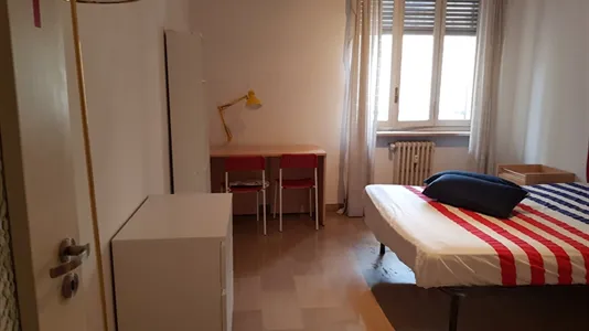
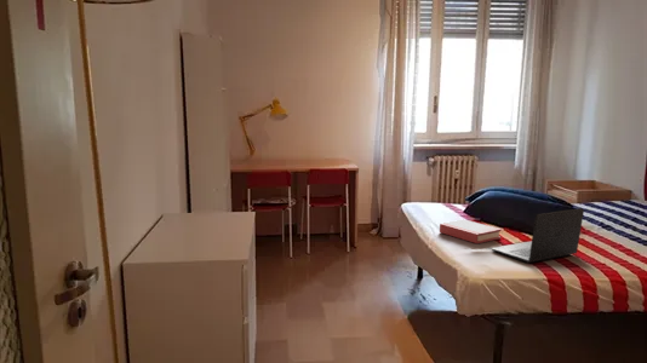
+ hardback book [439,219,503,244]
+ laptop [491,207,585,264]
